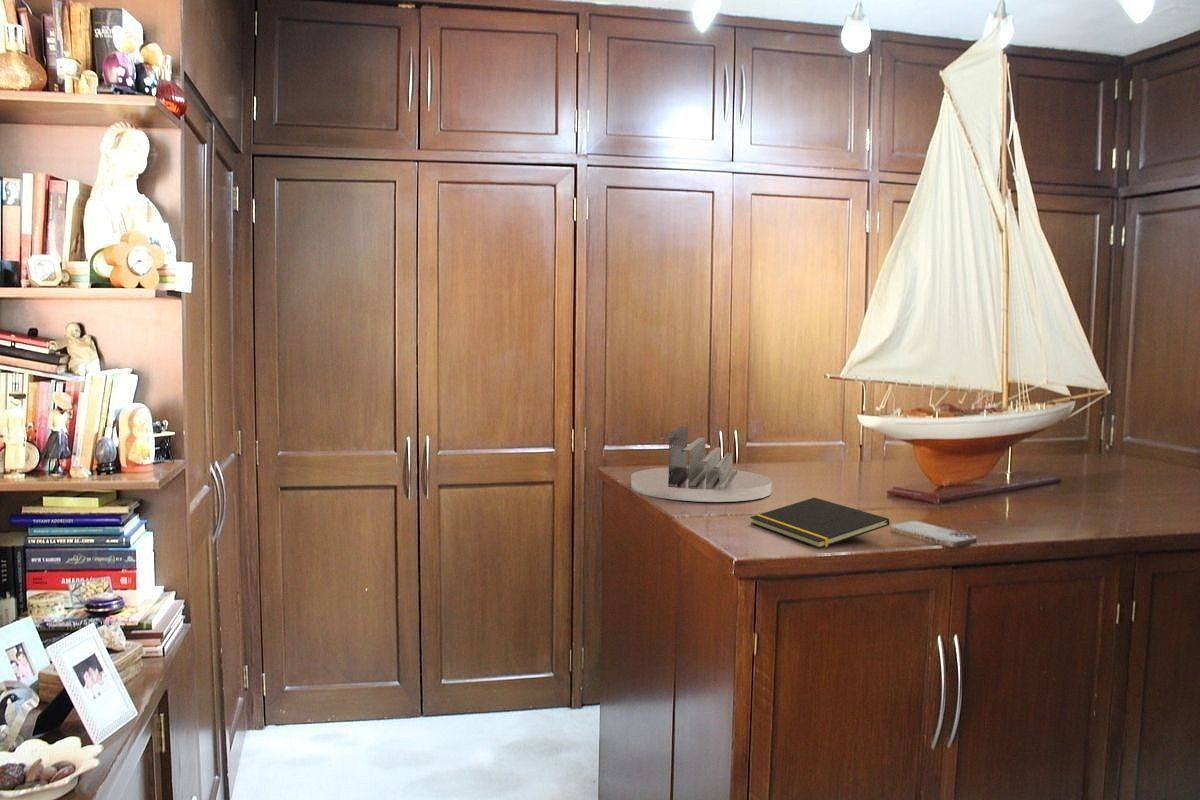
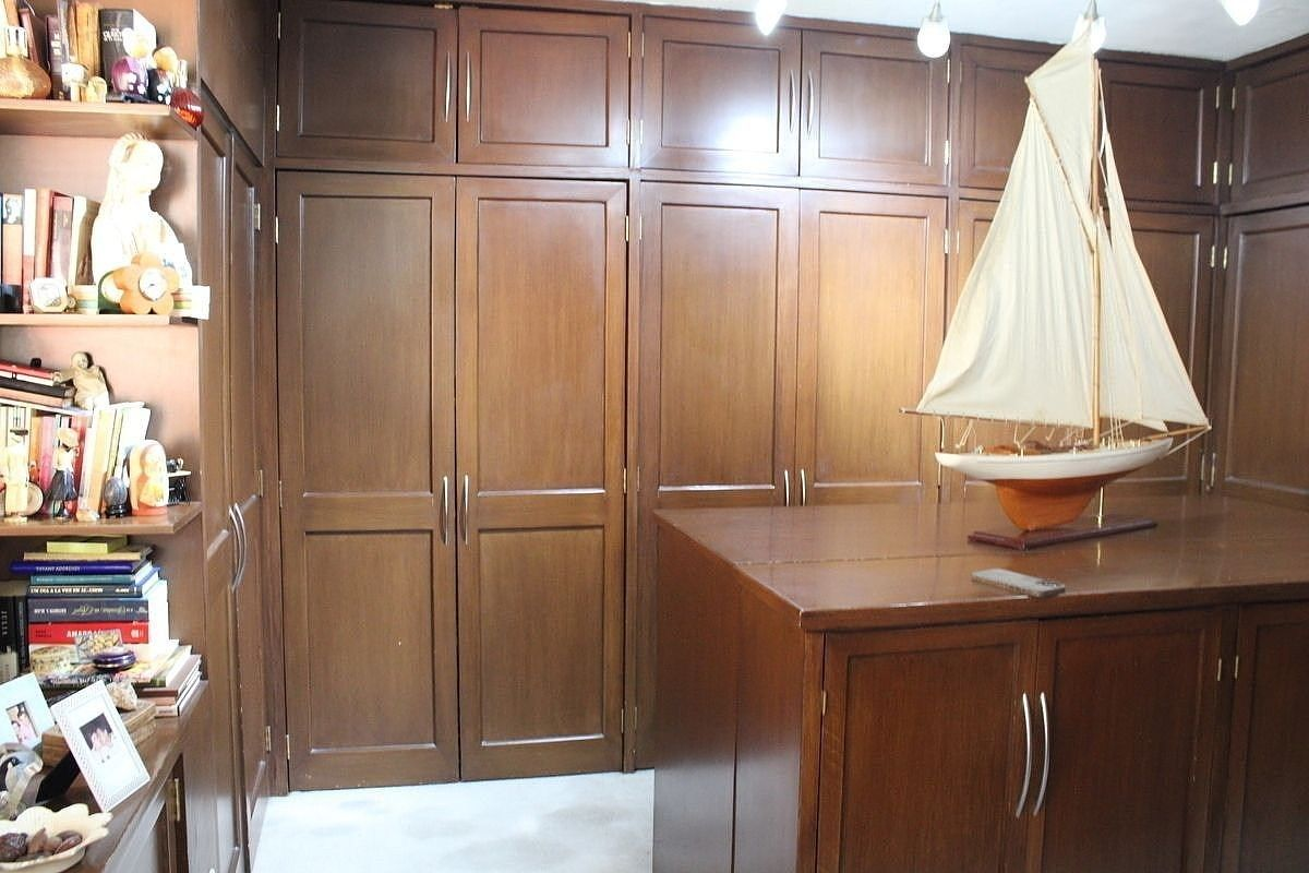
- desk organizer [630,426,773,503]
- notepad [749,497,890,549]
